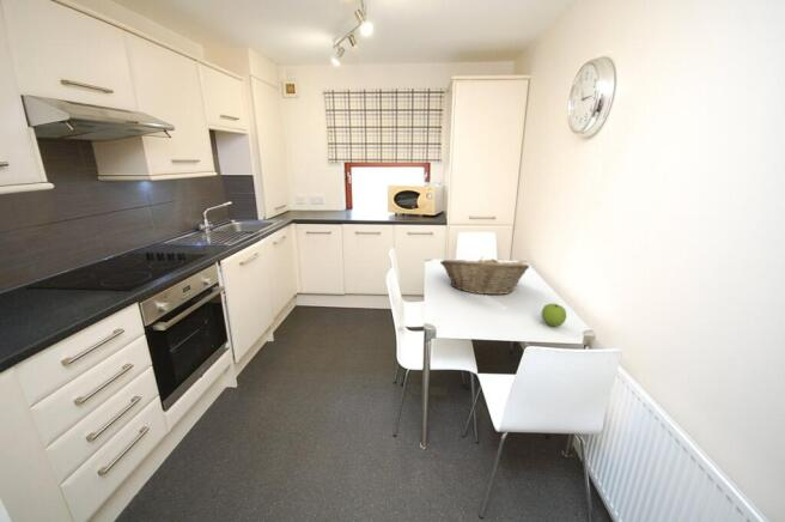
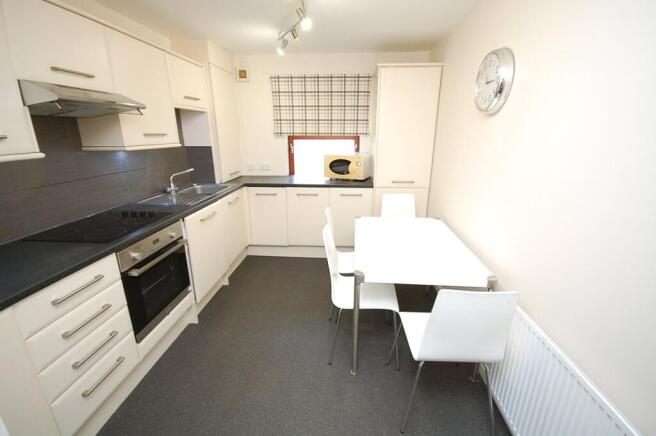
- fruit basket [439,257,530,296]
- apple [540,302,567,328]
